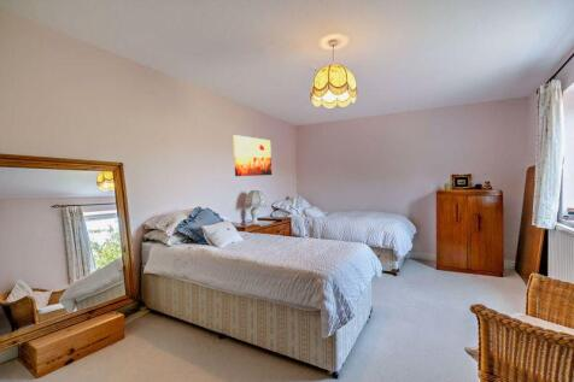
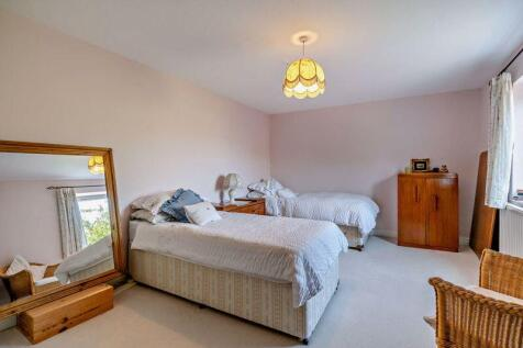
- wall art [232,134,273,177]
